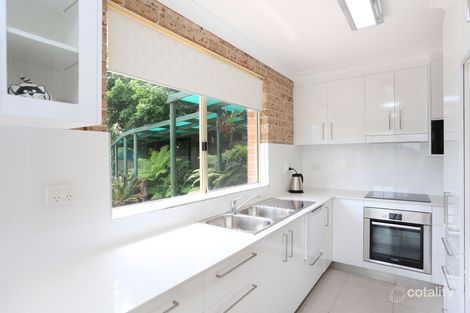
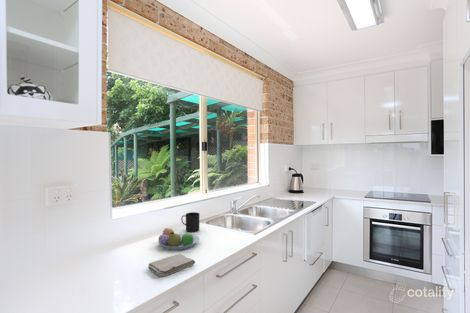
+ mug [180,211,200,233]
+ washcloth [147,253,196,277]
+ fruit bowl [157,227,201,251]
